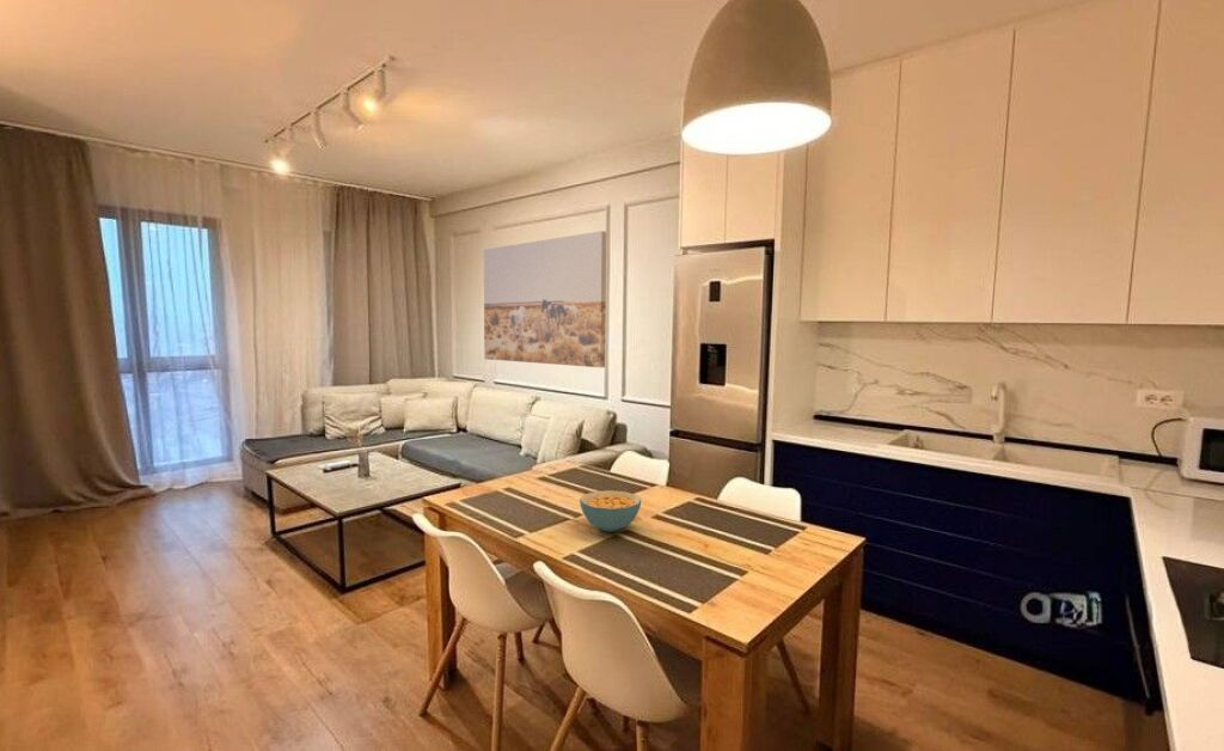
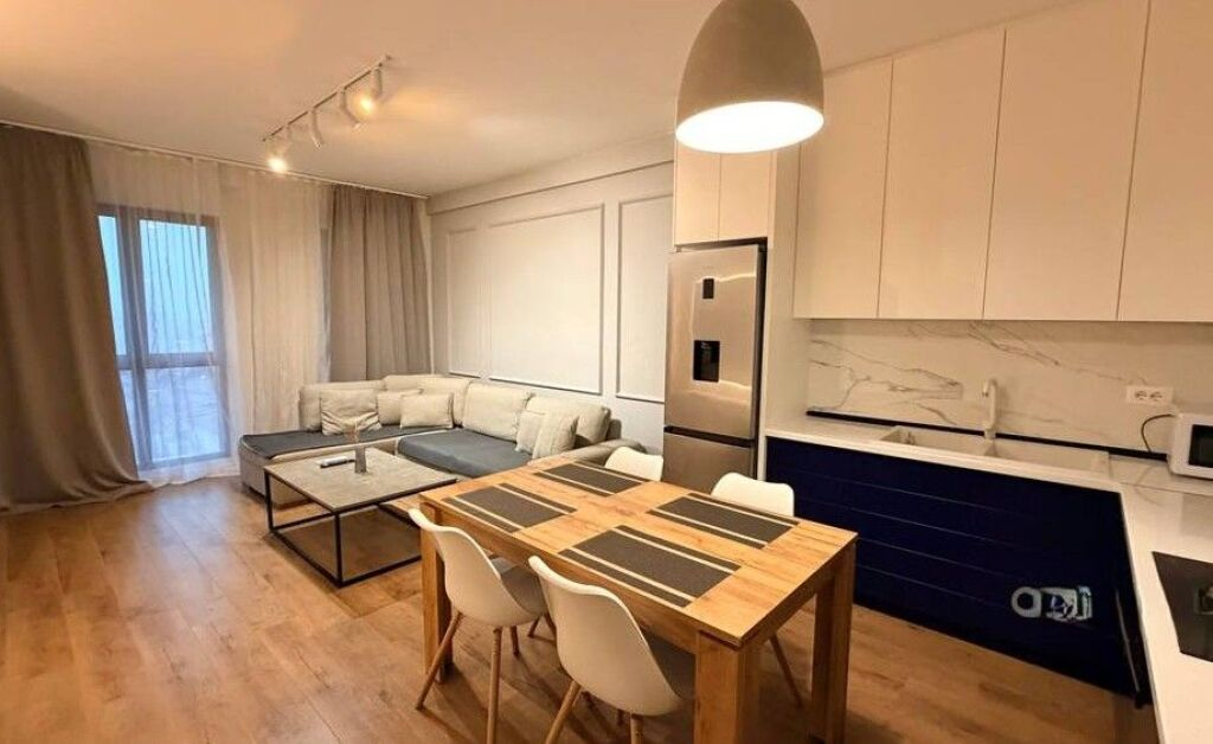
- cereal bowl [579,489,642,533]
- wall art [483,230,607,368]
